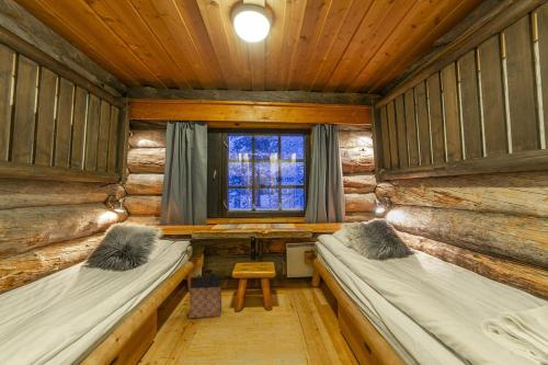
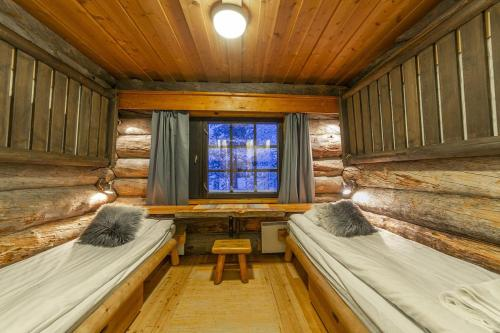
- bag [187,273,222,319]
